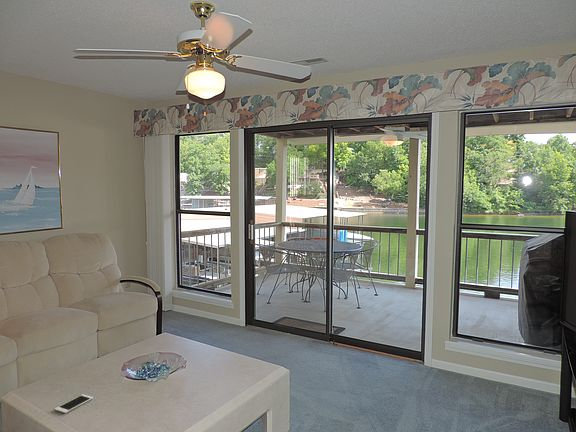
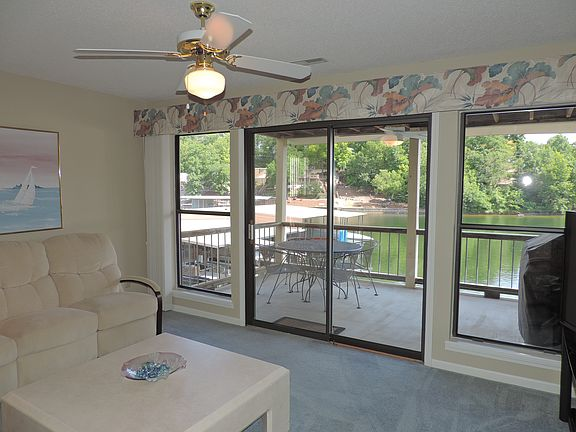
- cell phone [54,393,94,414]
